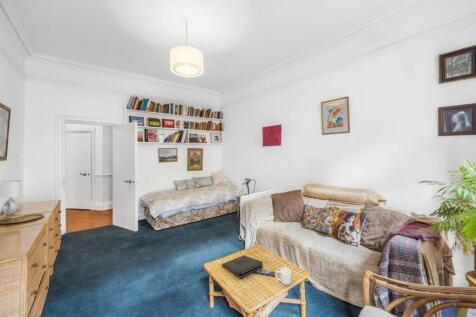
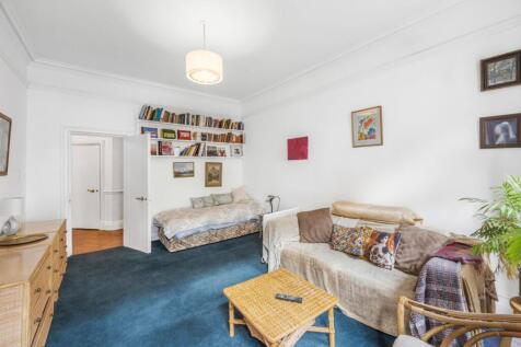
- pizza box [221,254,264,280]
- mug [274,267,293,286]
